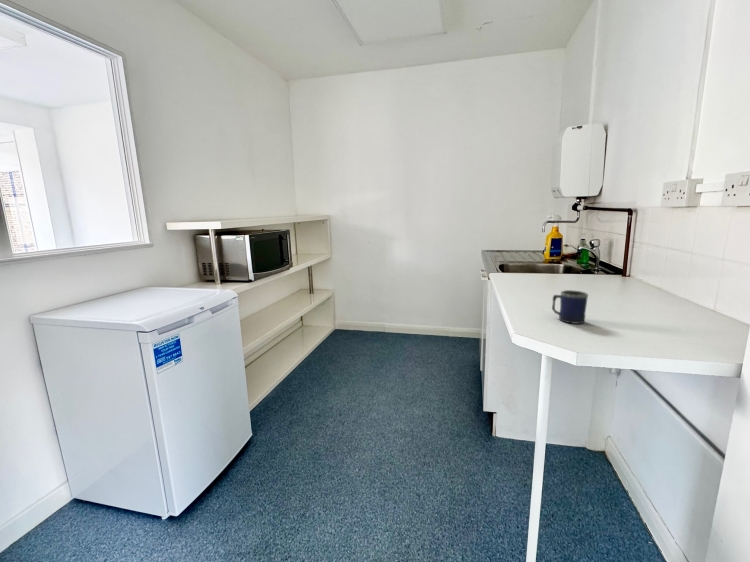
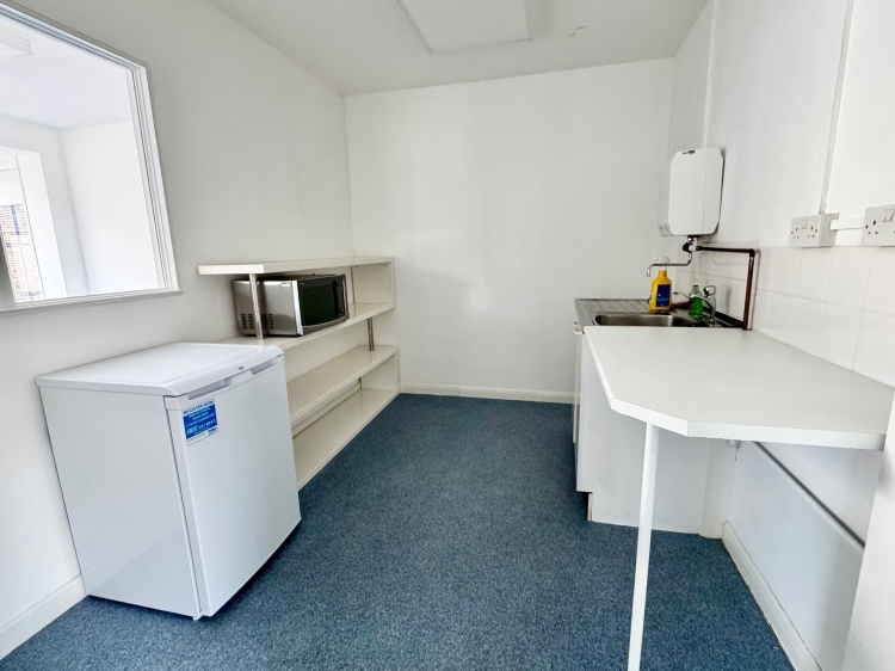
- mug [551,289,589,325]
